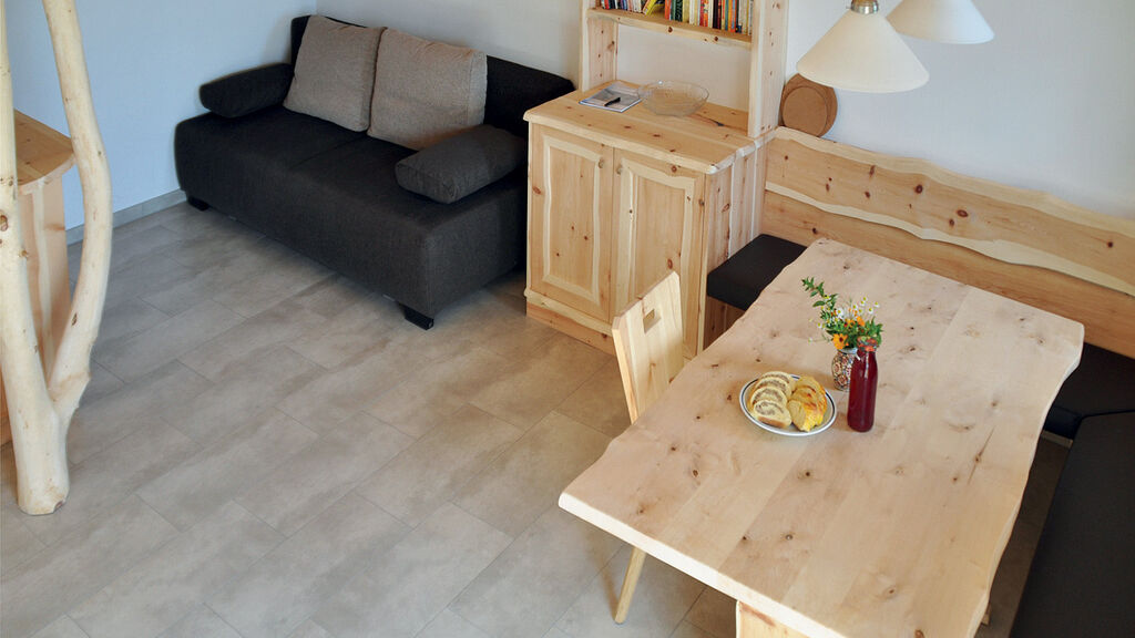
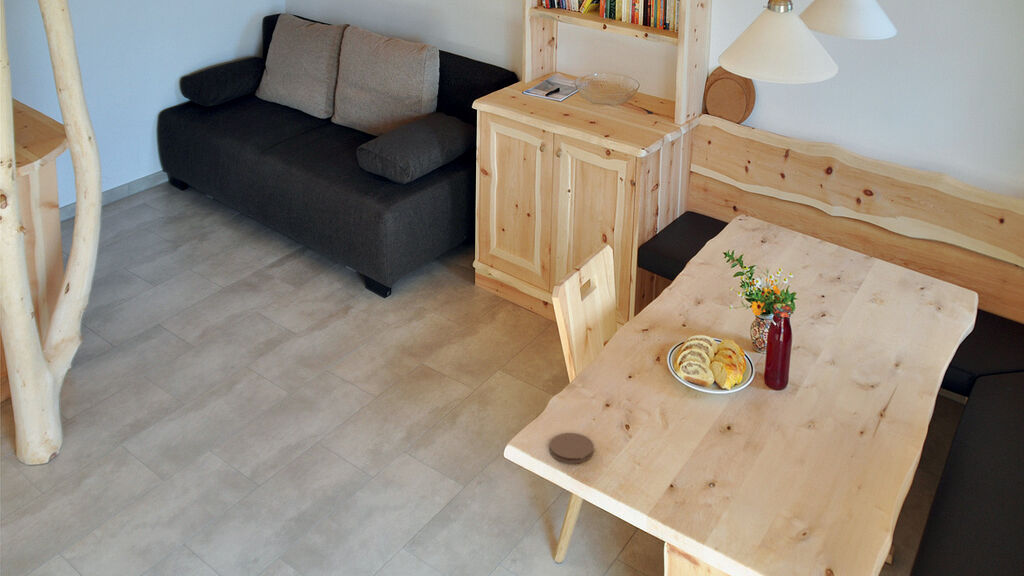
+ coaster [549,432,595,464]
